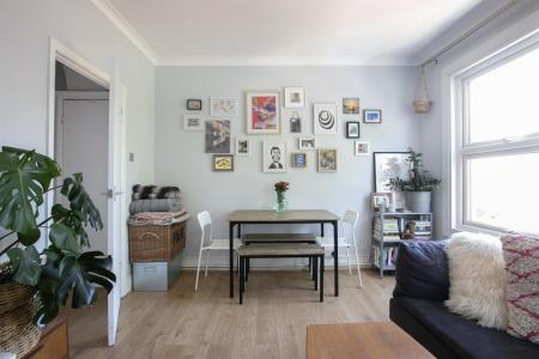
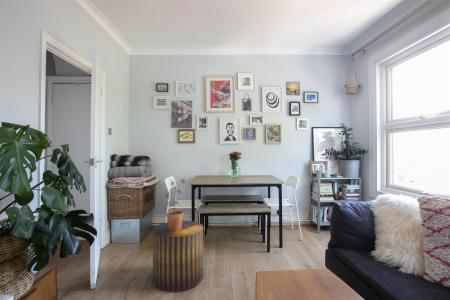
+ potted plant [164,177,186,231]
+ stool [152,220,204,293]
